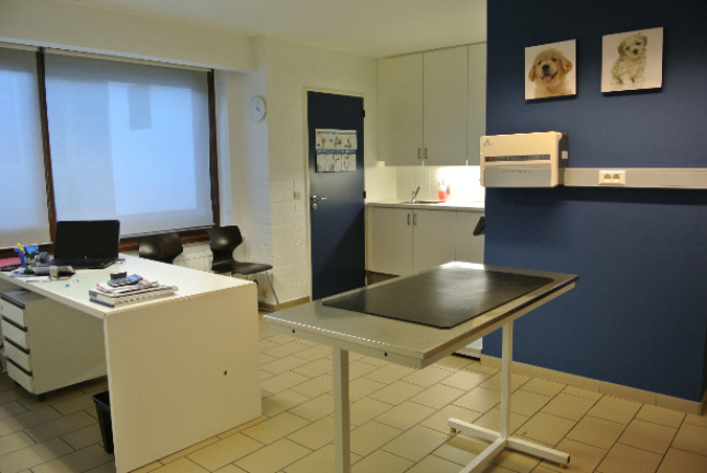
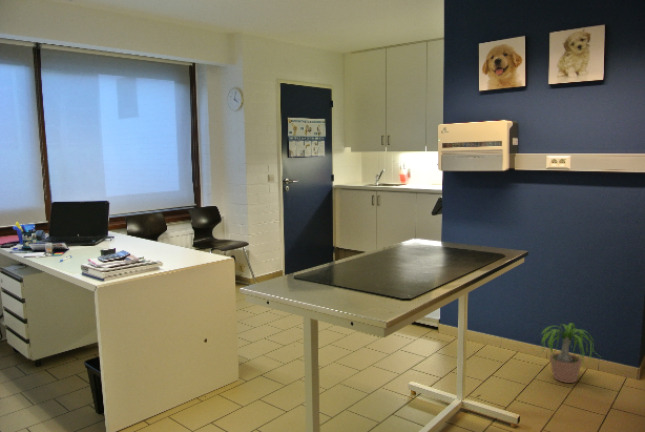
+ potted plant [533,322,601,384]
